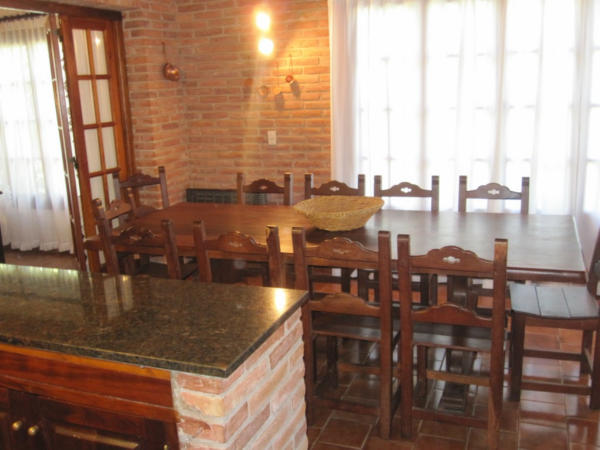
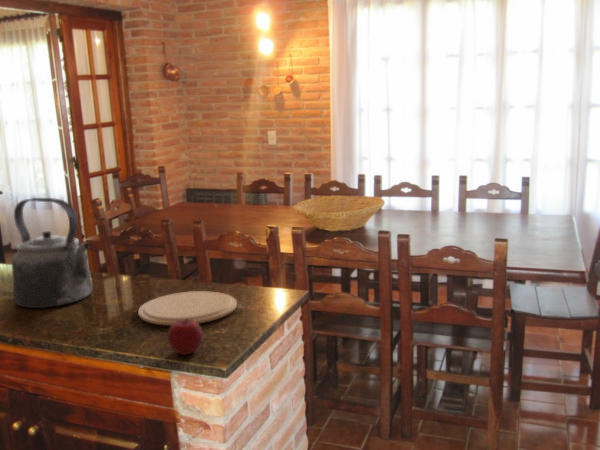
+ plate [137,290,238,327]
+ apple [166,319,204,356]
+ kettle [11,197,93,309]
